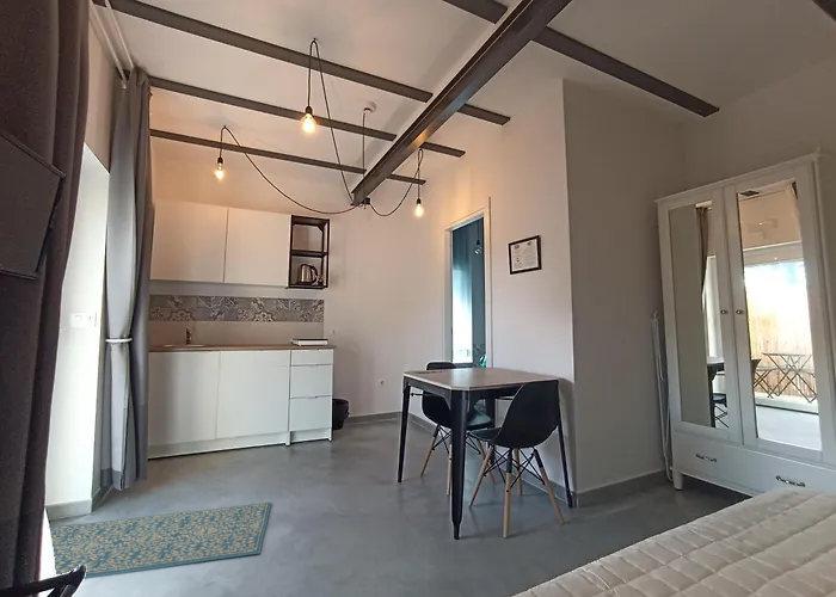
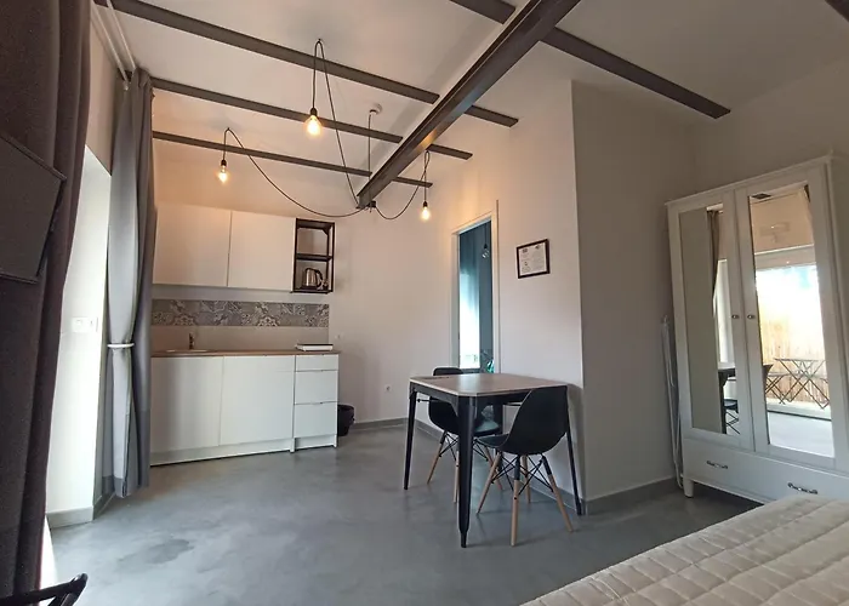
- rug [49,501,272,579]
